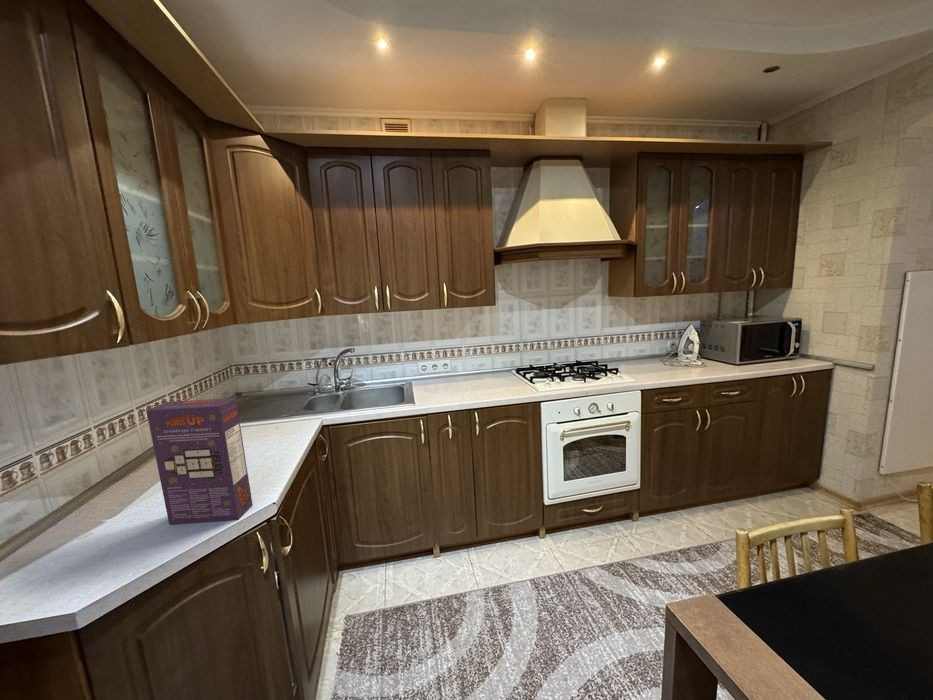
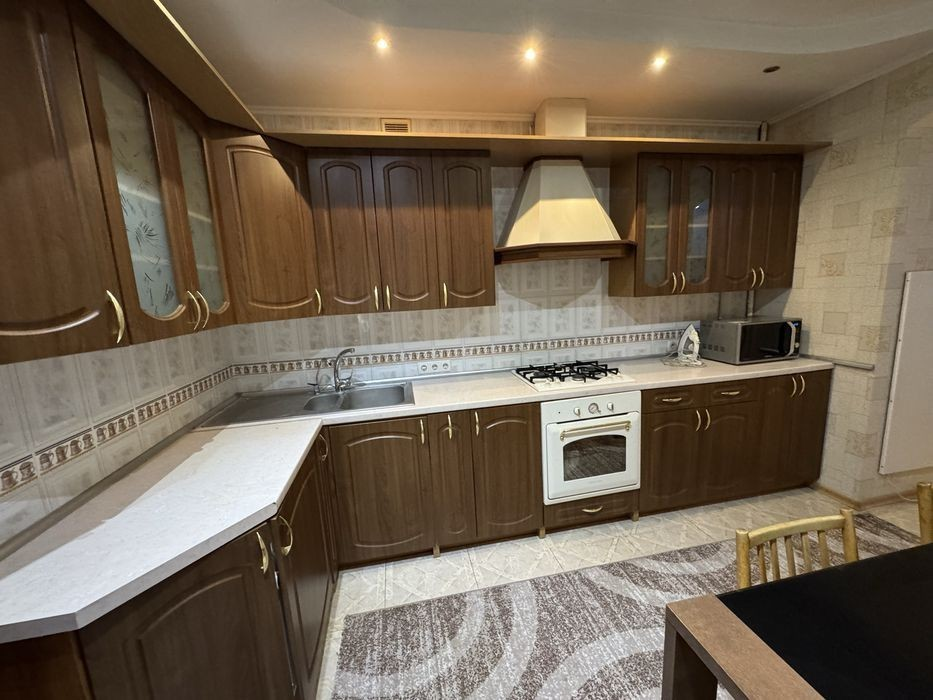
- cereal box [145,397,254,525]
